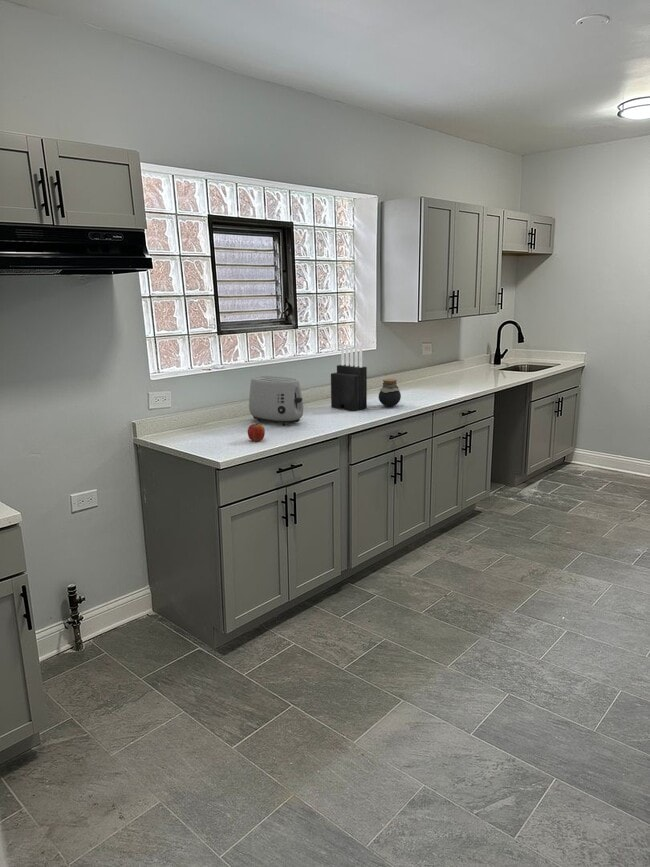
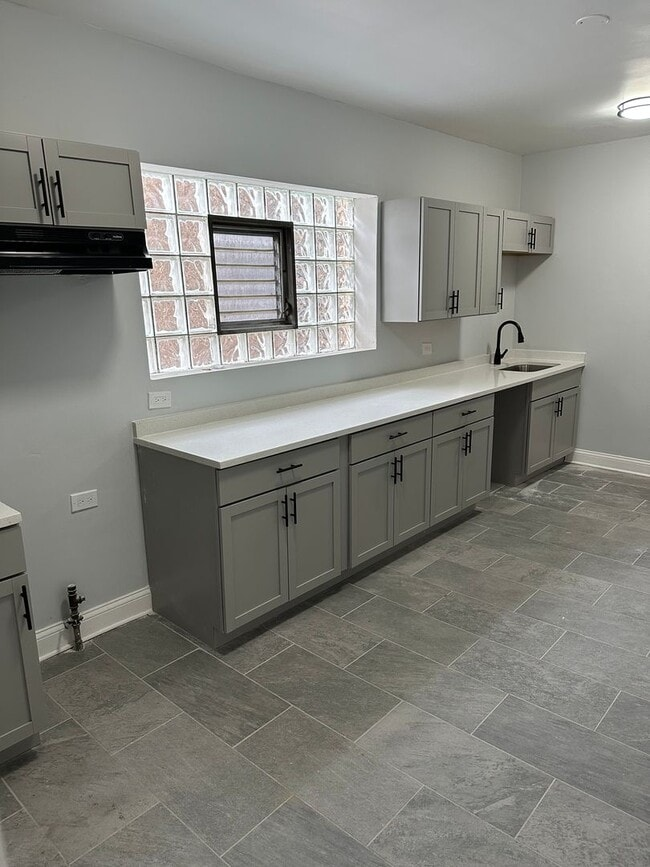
- toaster [248,375,304,427]
- jar [378,378,402,408]
- knife block [330,343,368,412]
- fruit [247,422,266,442]
